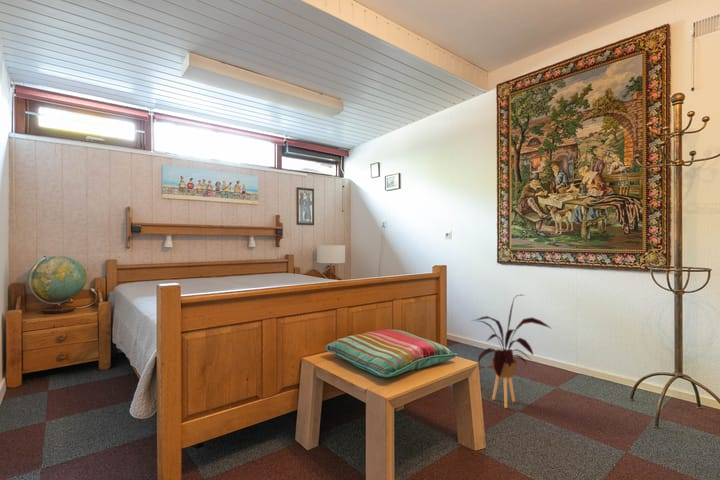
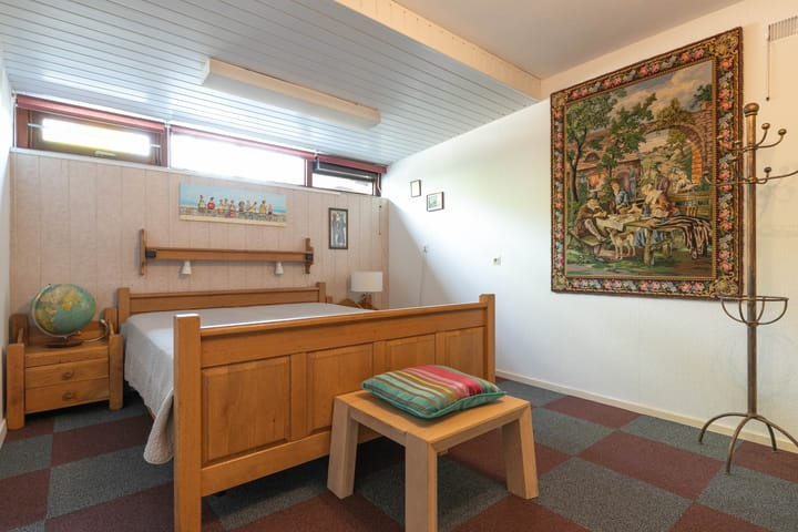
- house plant [470,294,551,409]
